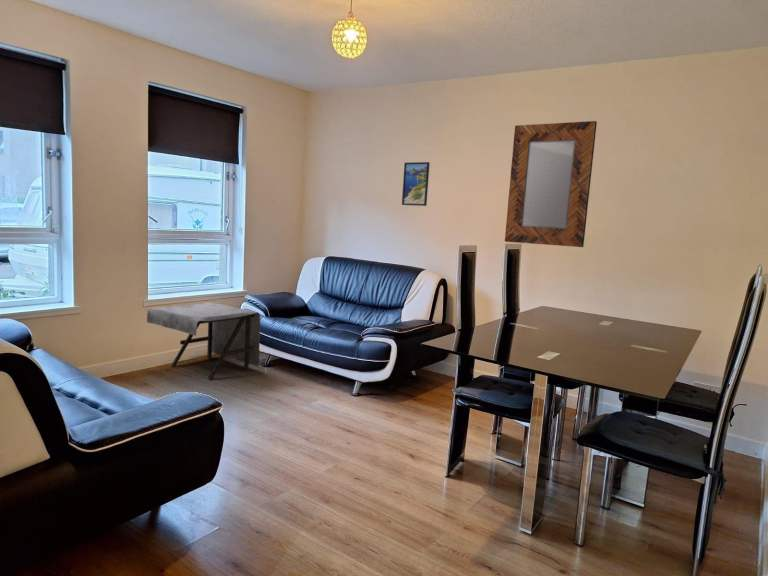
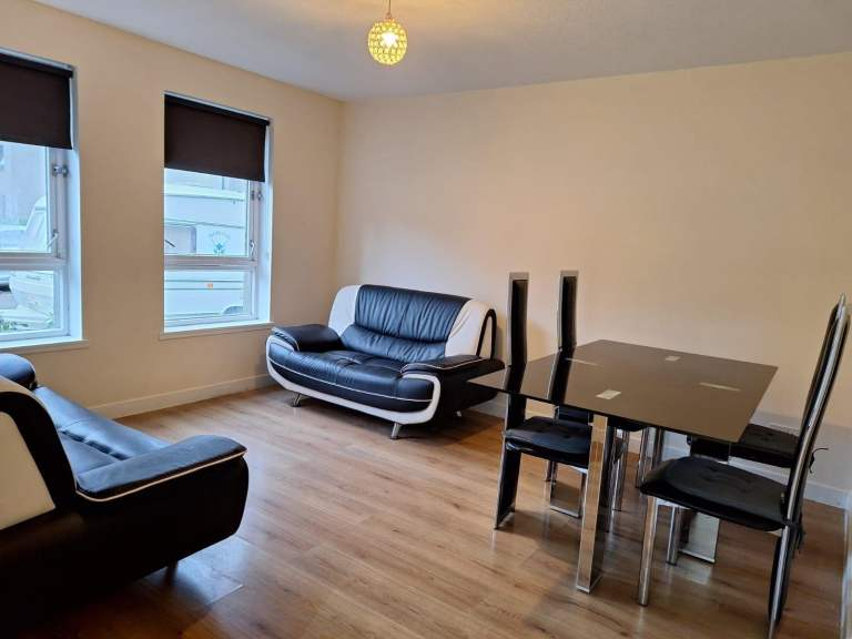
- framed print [401,161,431,207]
- side table [146,301,261,380]
- home mirror [504,120,598,248]
